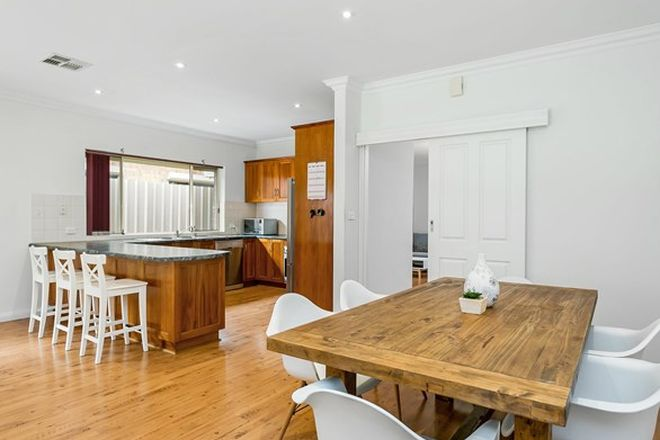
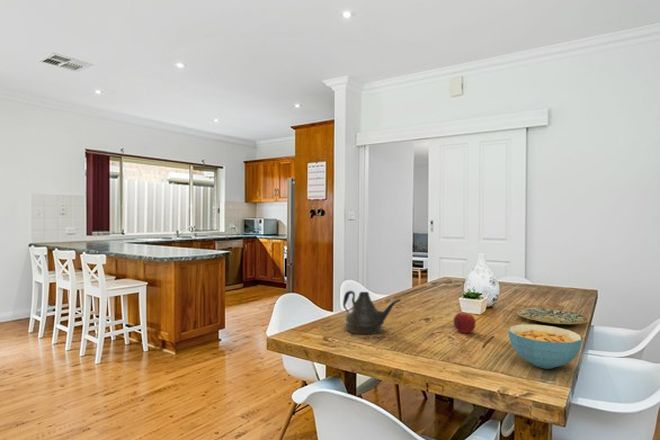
+ teapot [342,290,402,335]
+ cereal bowl [507,323,583,370]
+ plate [516,307,589,326]
+ fruit [453,311,477,334]
